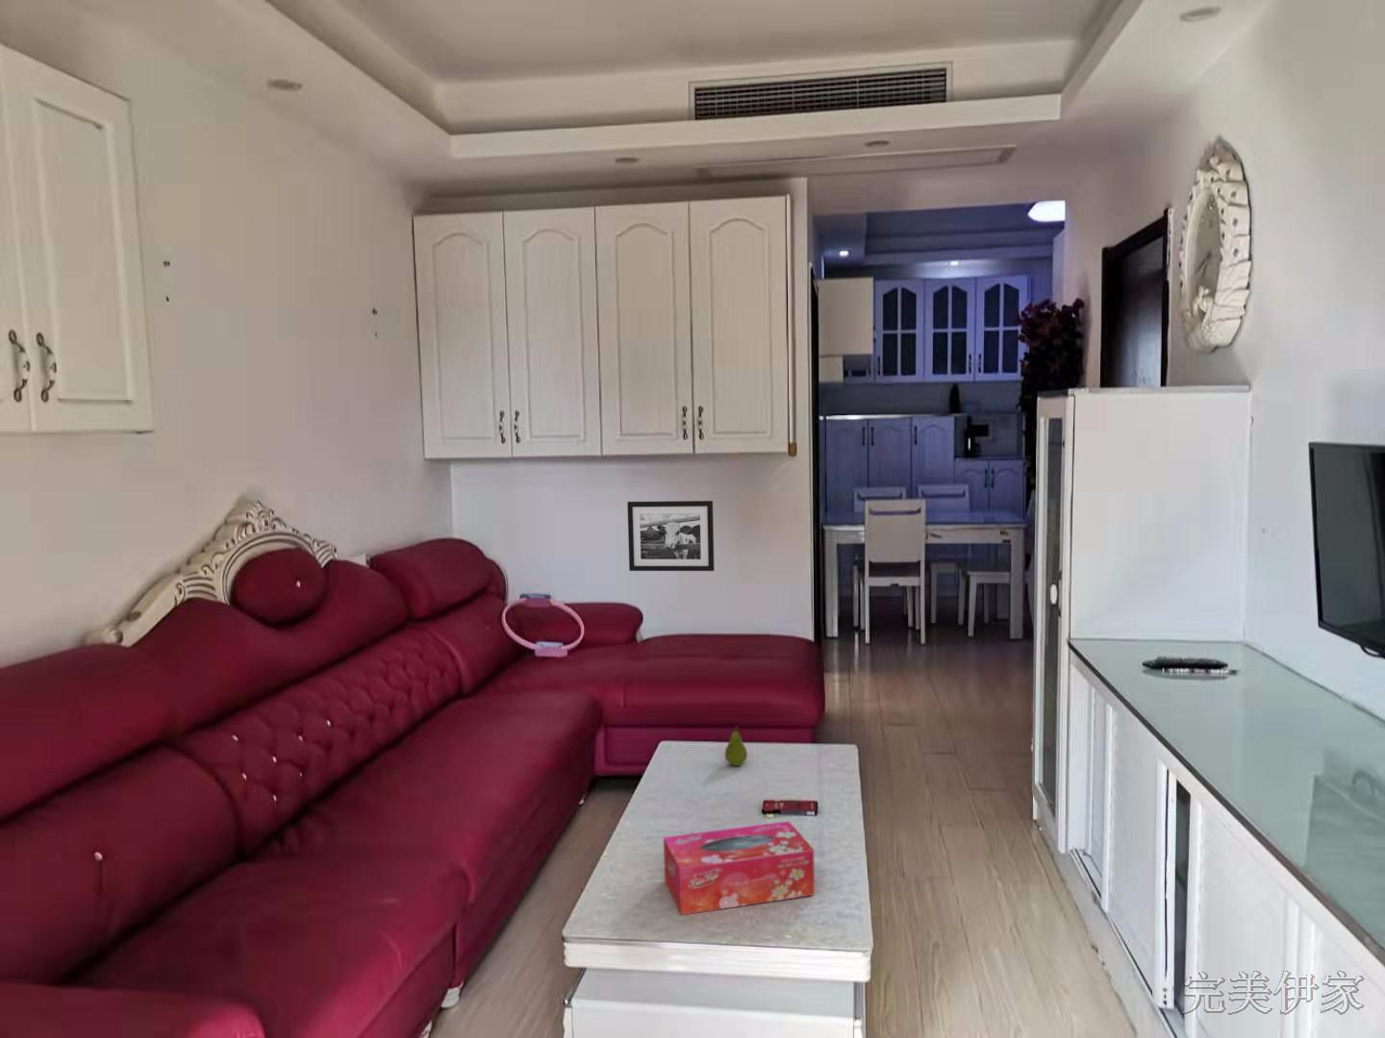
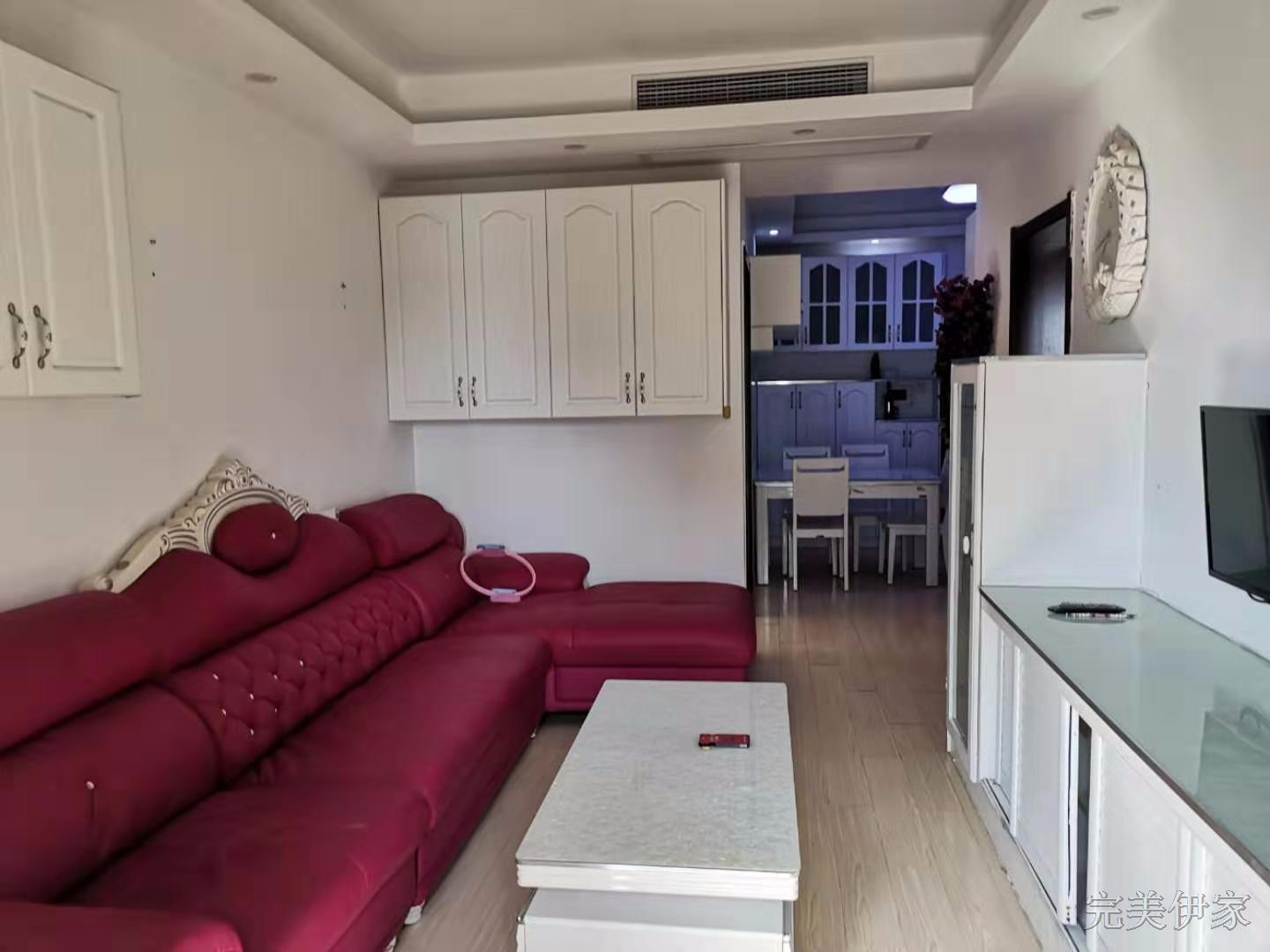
- picture frame [626,499,715,571]
- fruit [724,725,748,767]
- tissue box [663,820,816,916]
